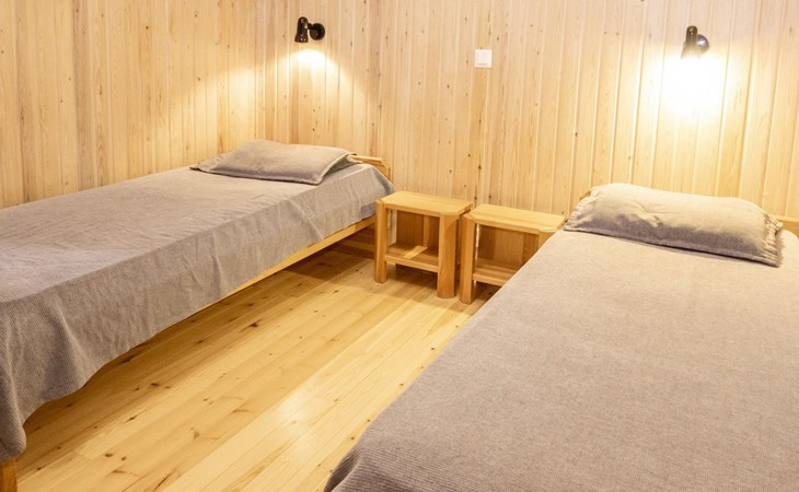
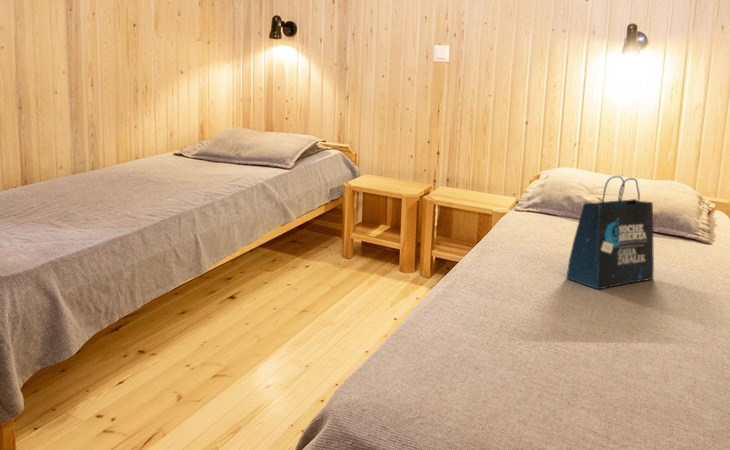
+ tote bag [565,175,655,290]
